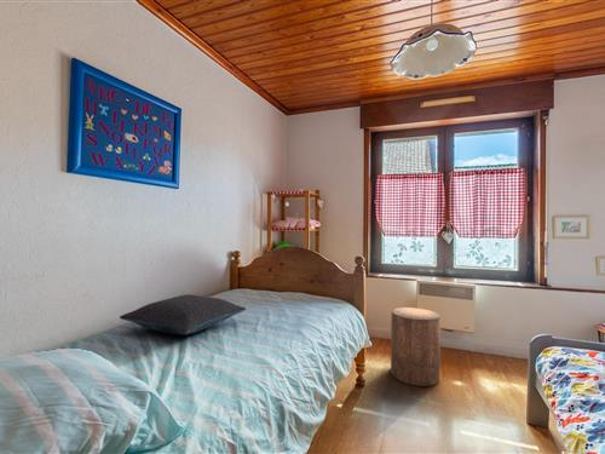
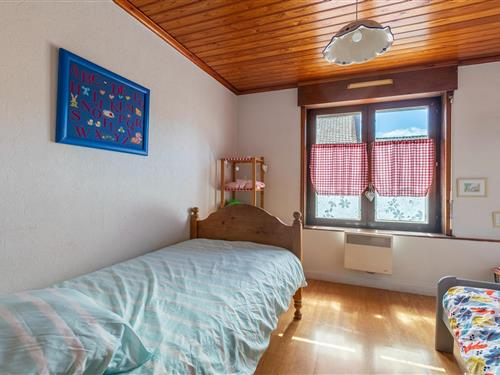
- pillow [119,293,247,335]
- stool [390,306,442,387]
